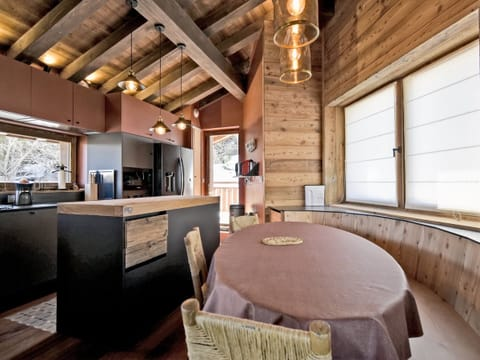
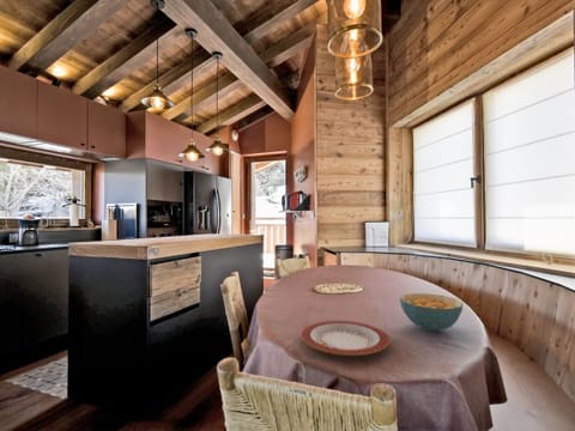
+ cereal bowl [399,292,465,333]
+ plate [299,320,391,357]
